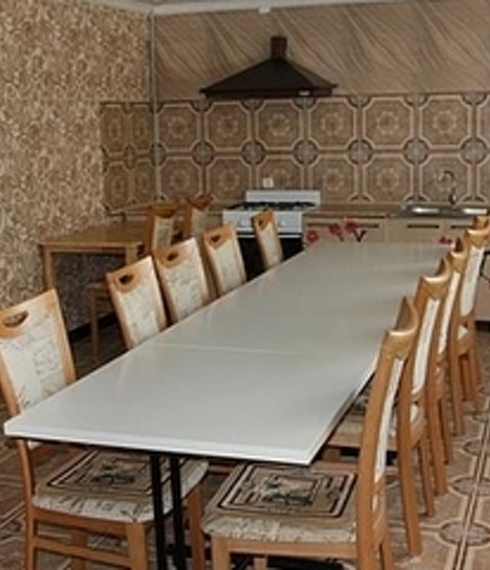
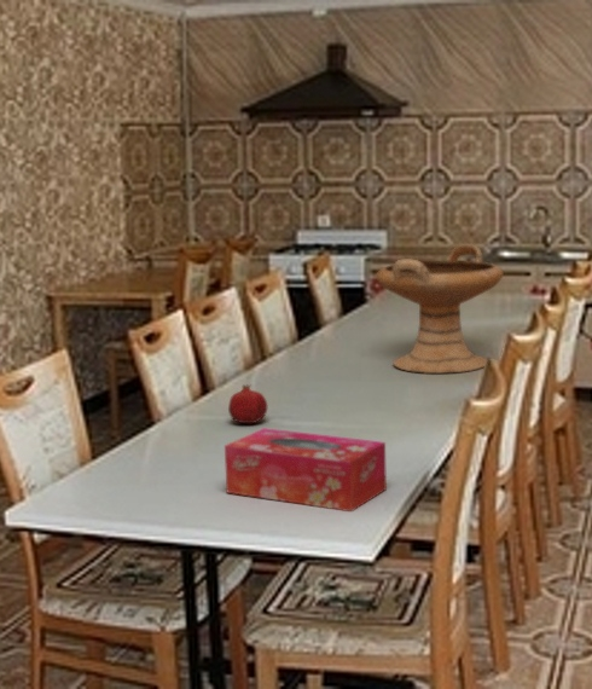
+ tissue box [224,427,388,513]
+ decorative bowl [375,244,505,375]
+ fruit [227,383,268,424]
